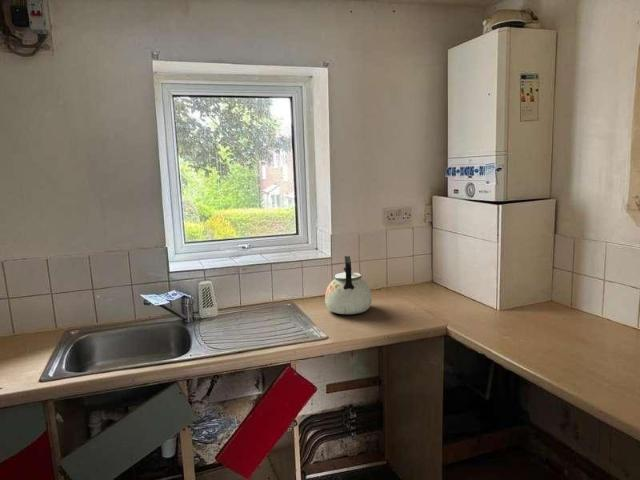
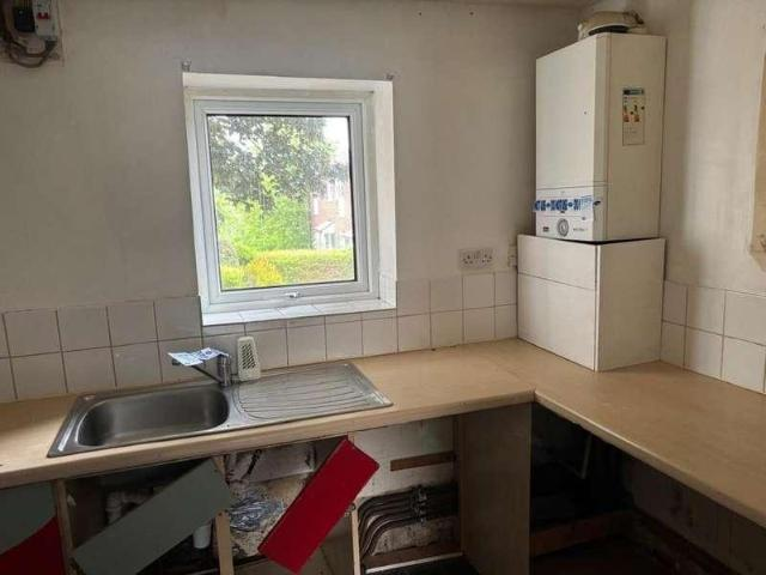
- kettle [324,255,373,315]
